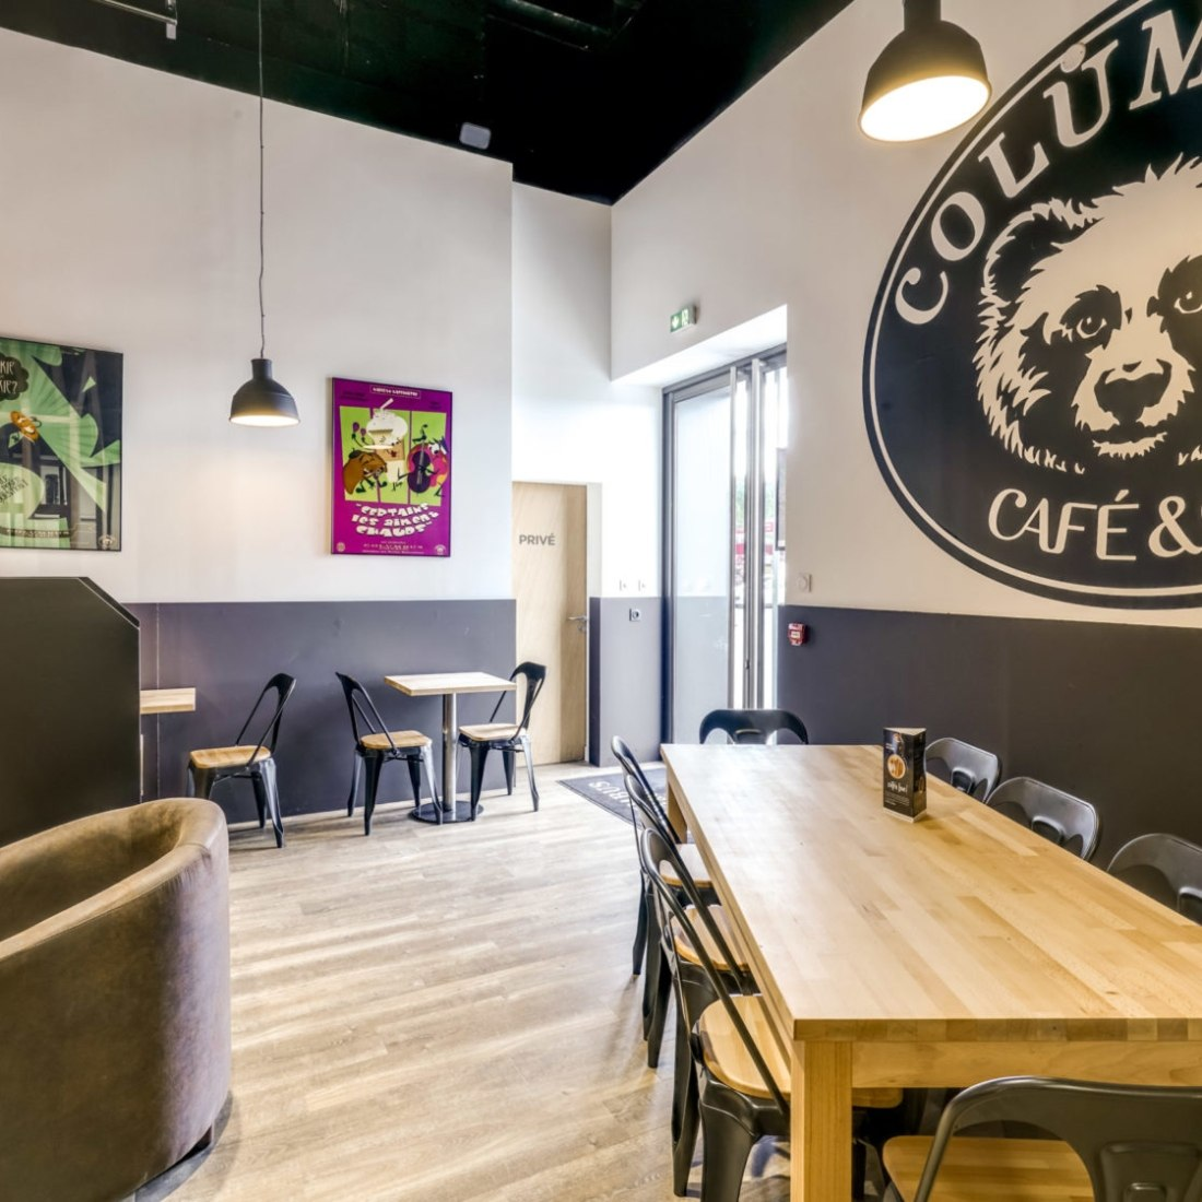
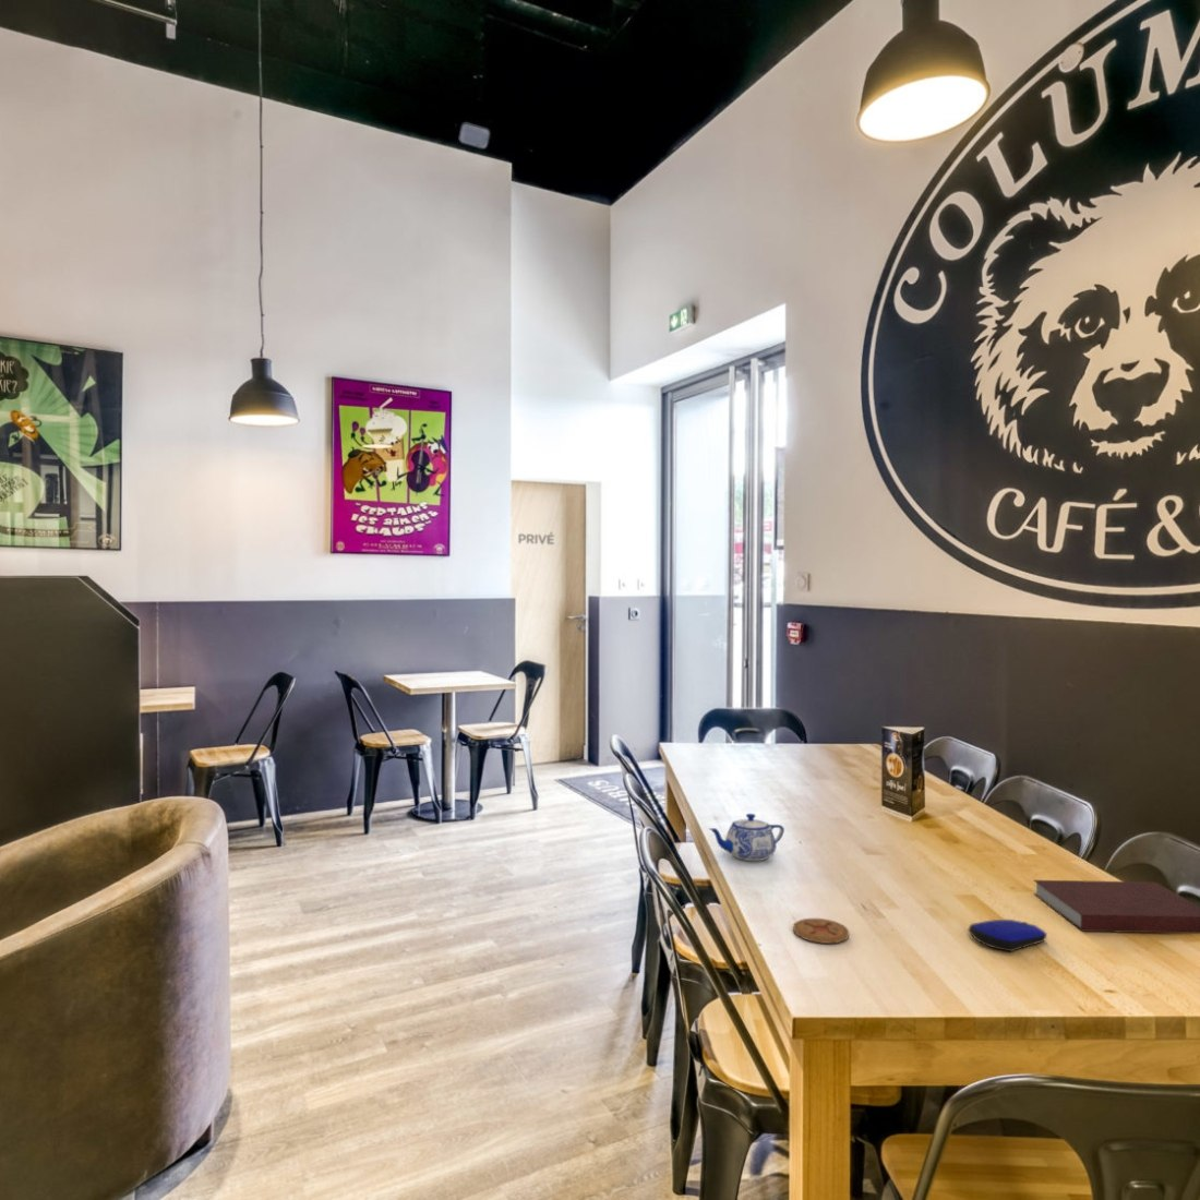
+ teapot [709,813,786,862]
+ computer mouse [967,919,1048,953]
+ coaster [792,918,849,945]
+ notebook [1032,879,1200,935]
